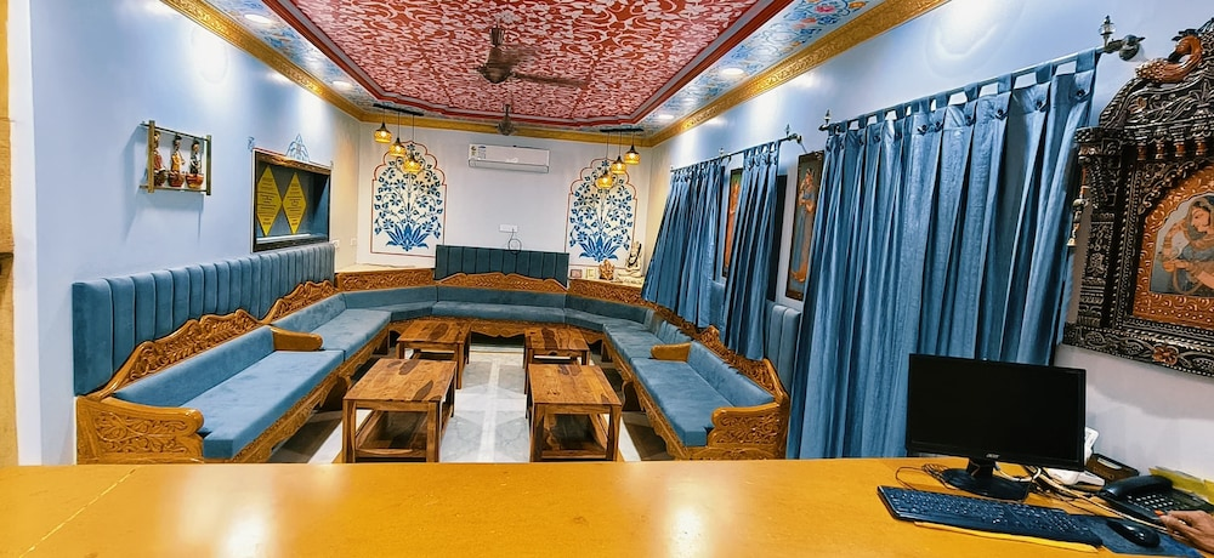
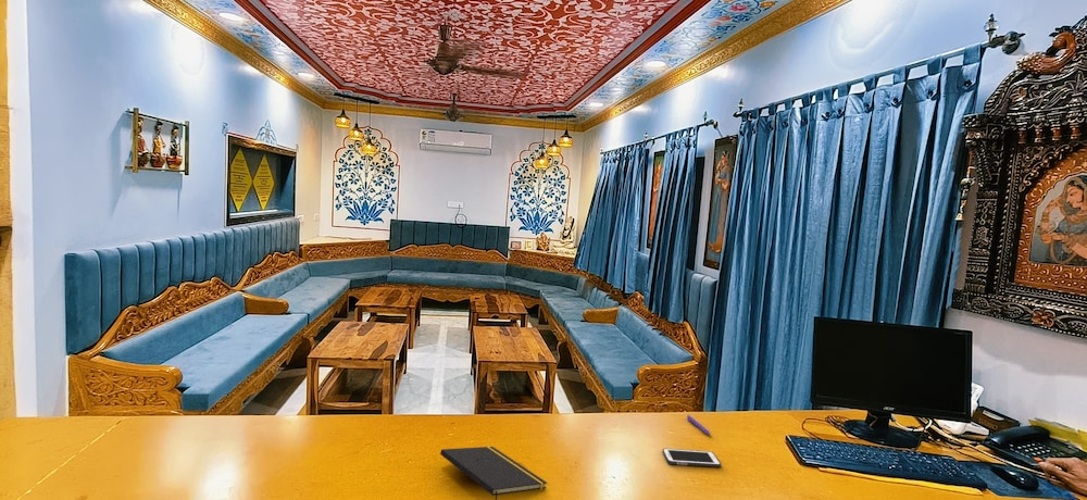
+ notepad [439,446,548,500]
+ cell phone [661,448,722,468]
+ pen [686,414,712,436]
